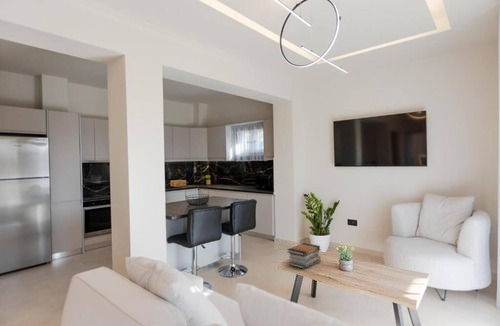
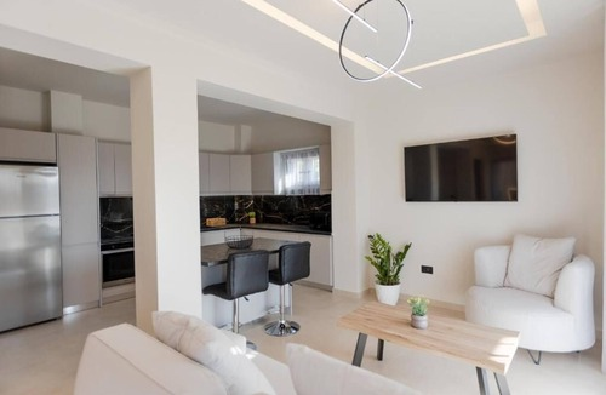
- book stack [286,242,322,270]
